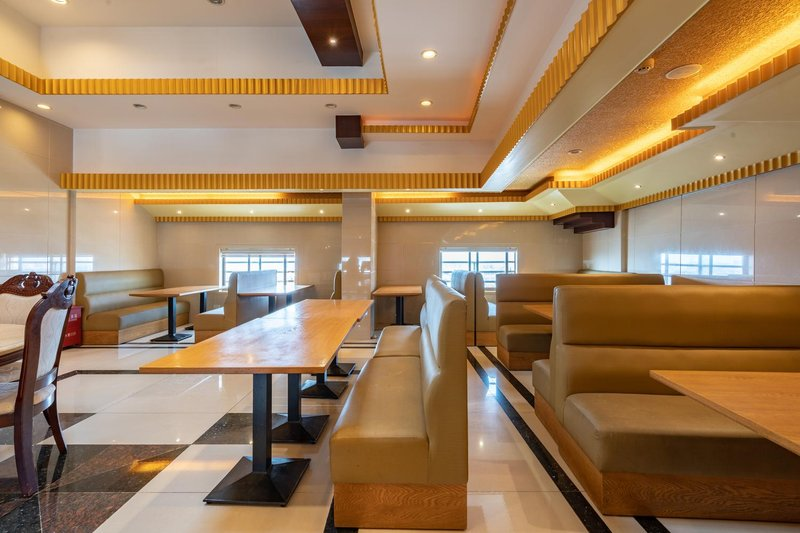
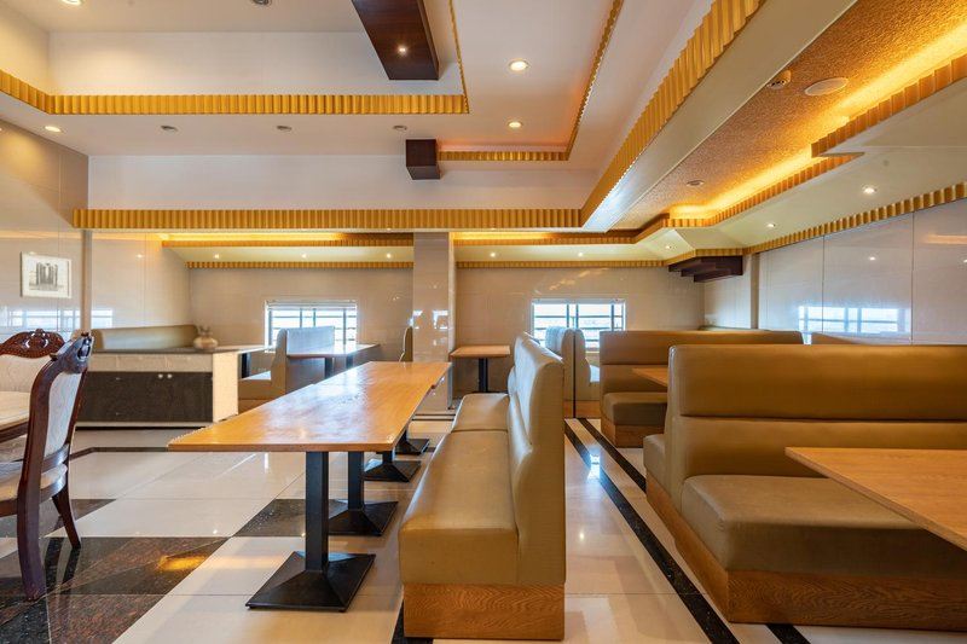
+ sideboard [74,348,241,428]
+ vessel [191,324,219,352]
+ wall art [19,251,73,300]
